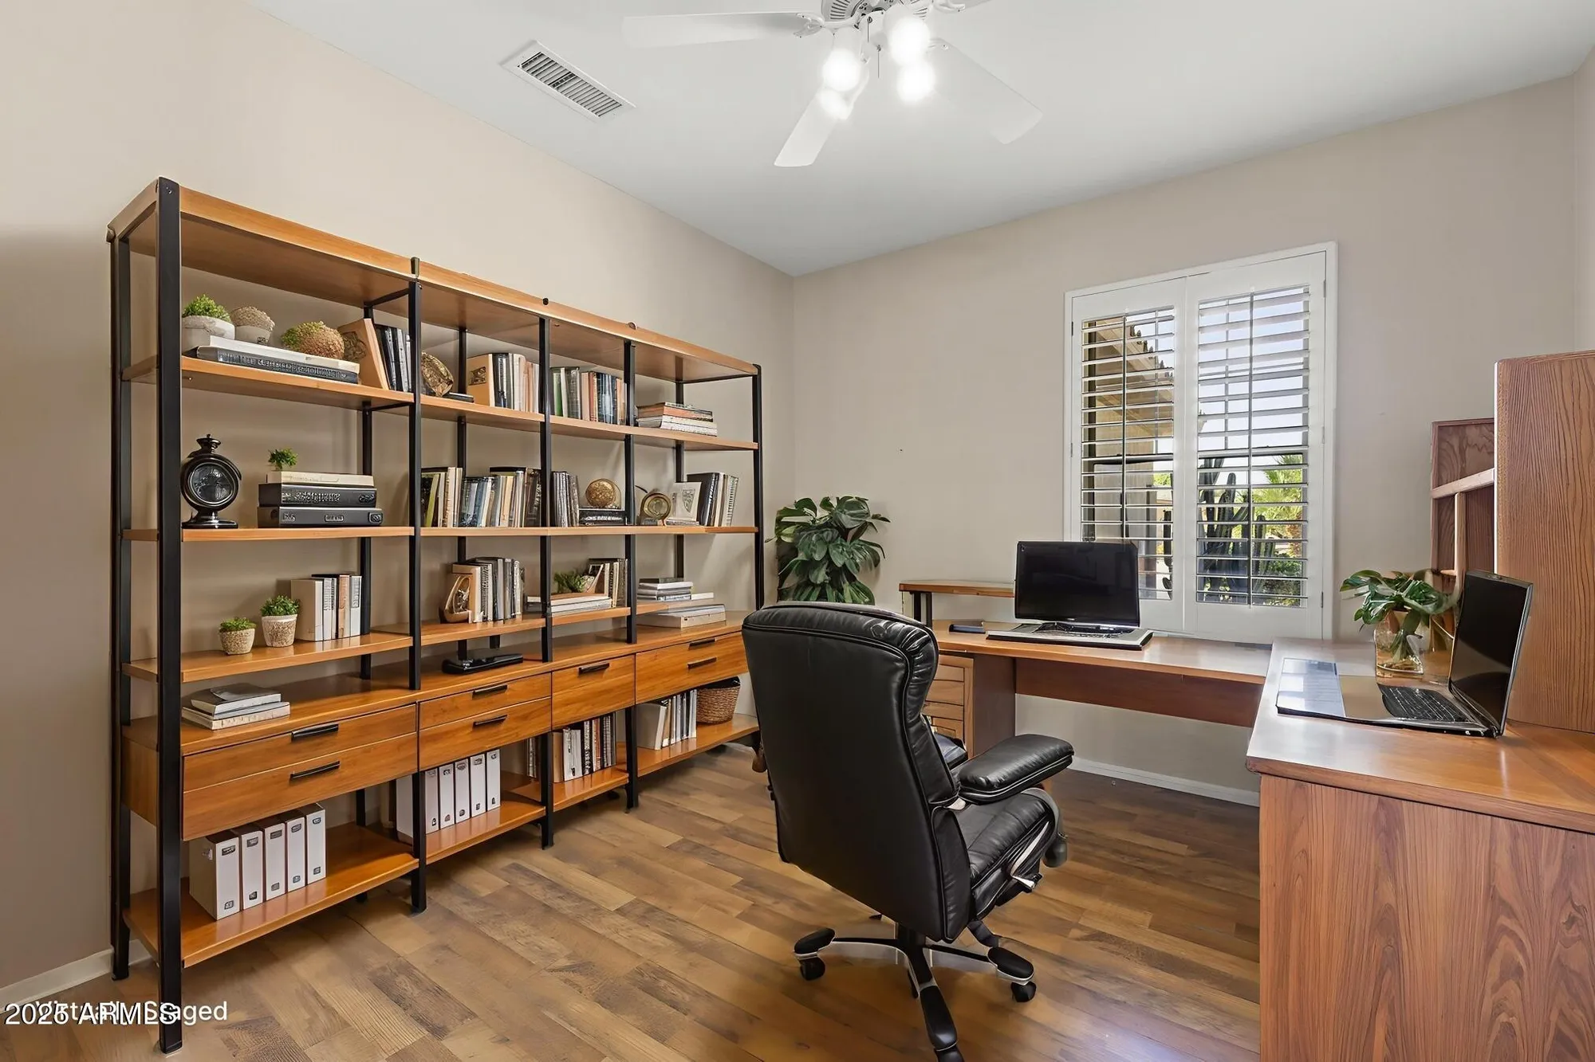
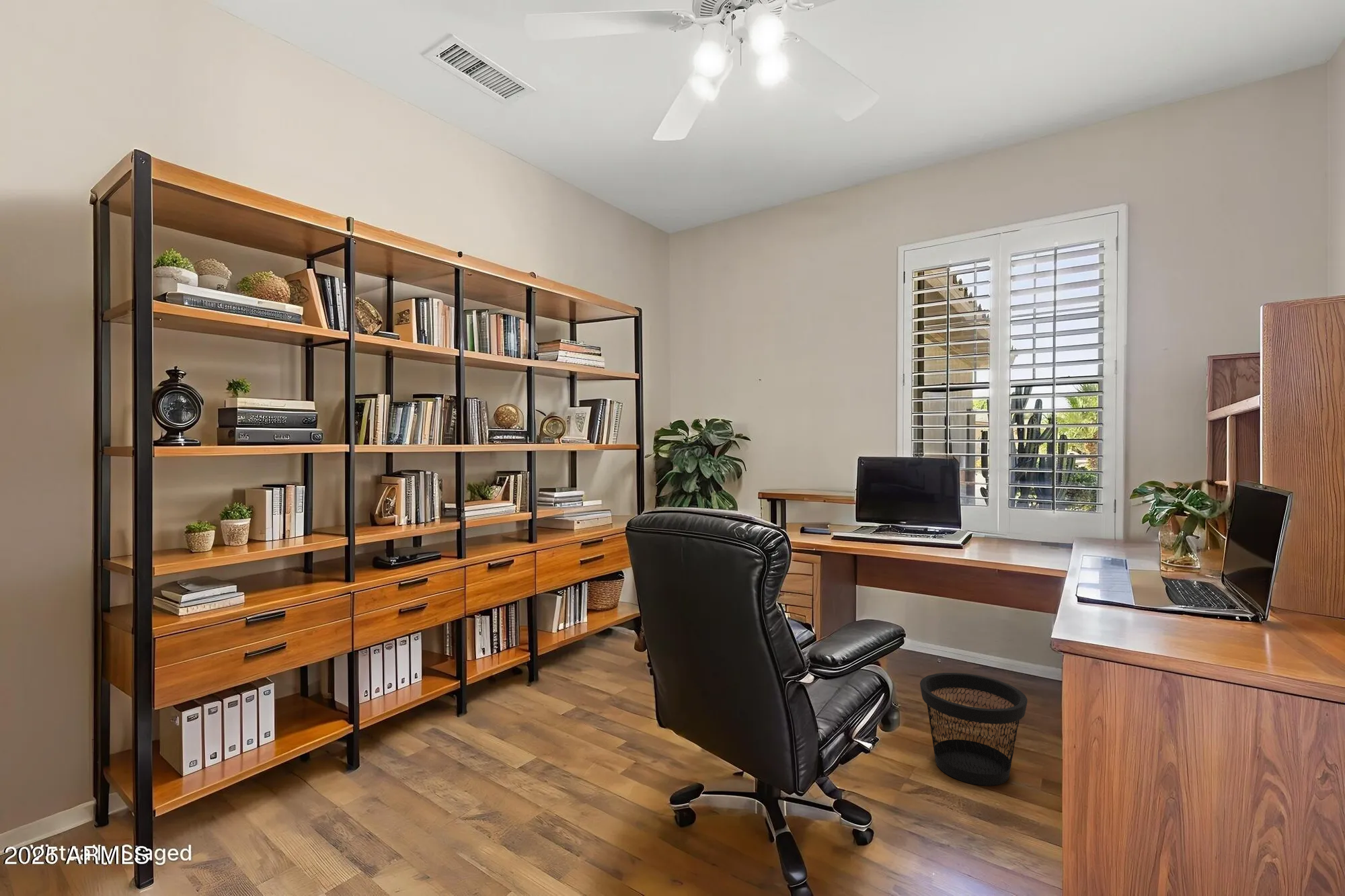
+ wastebasket [919,672,1028,786]
